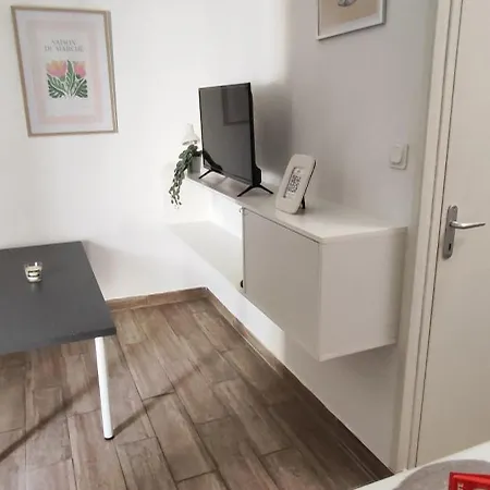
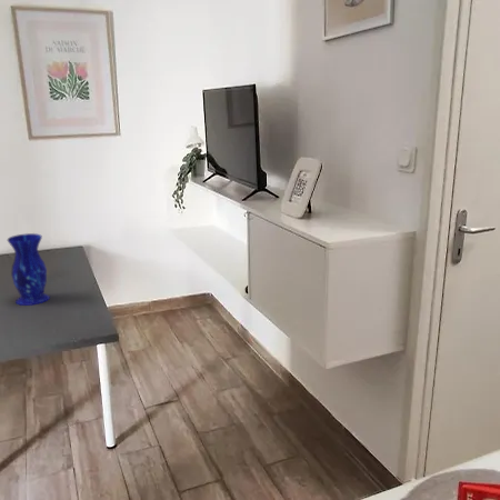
+ vase [7,232,51,307]
